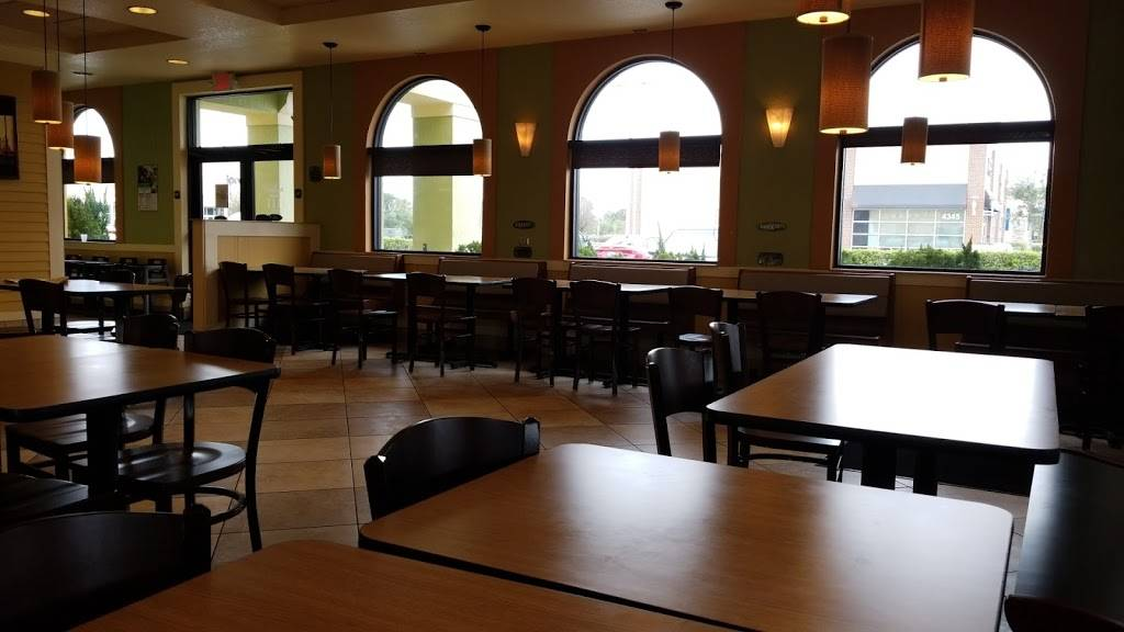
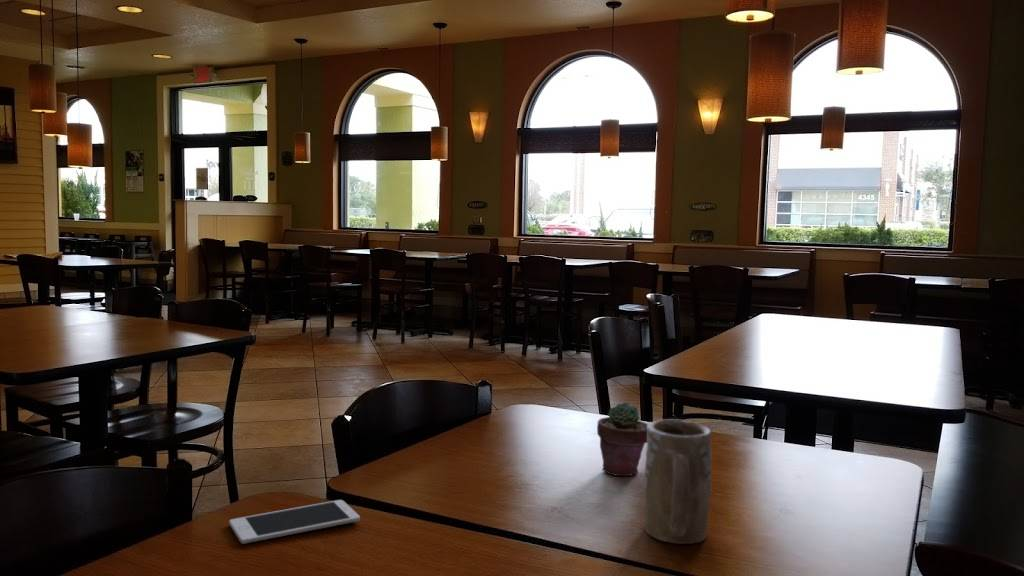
+ cell phone [229,499,361,545]
+ mug [643,418,713,545]
+ potted succulent [596,401,648,477]
